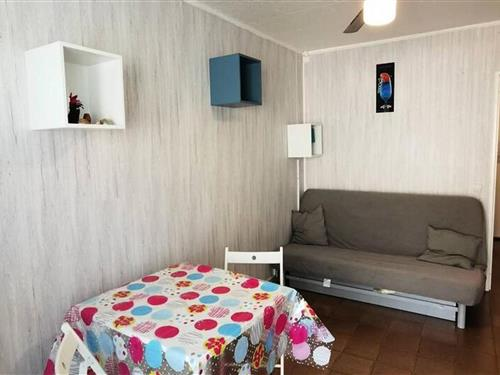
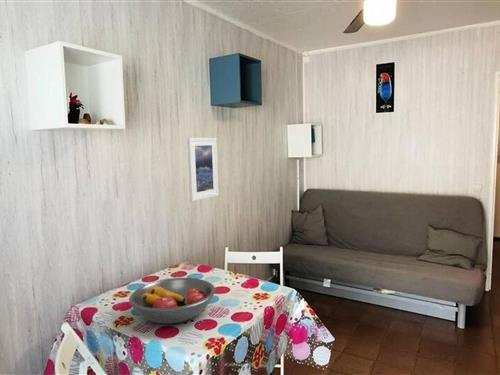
+ fruit bowl [128,277,216,325]
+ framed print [186,137,220,202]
